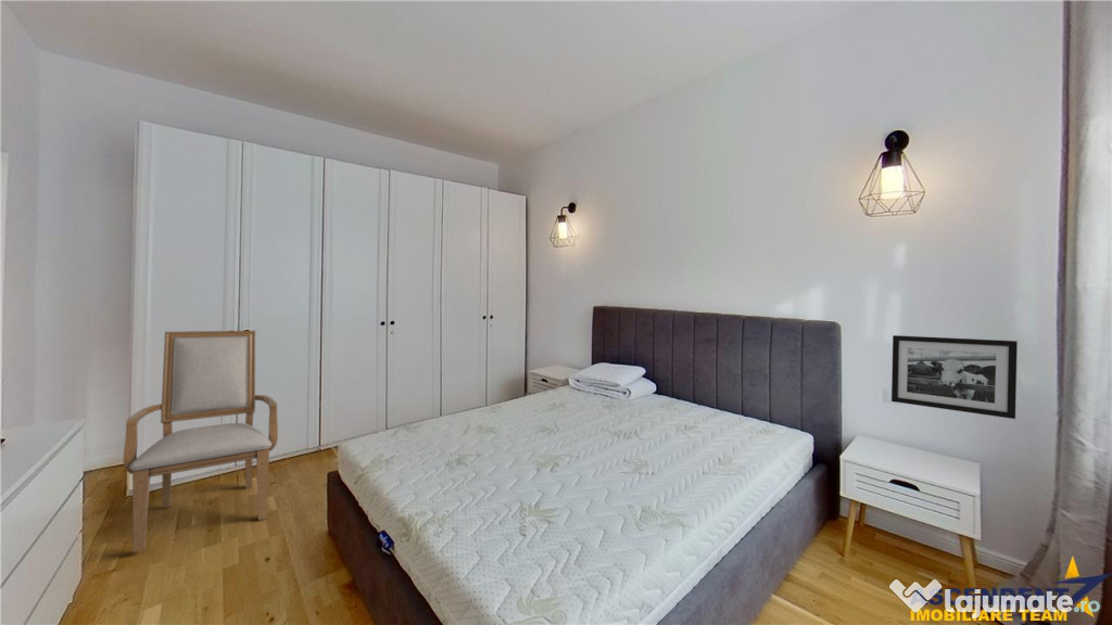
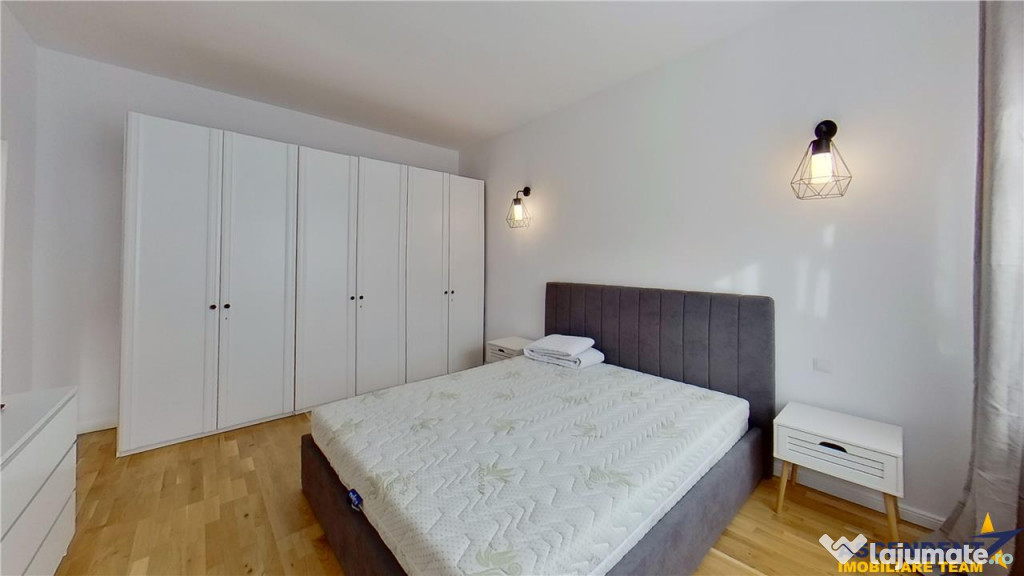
- picture frame [890,334,1019,420]
- chair [122,330,279,553]
